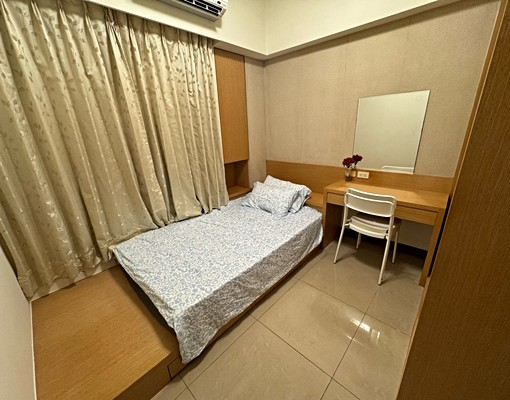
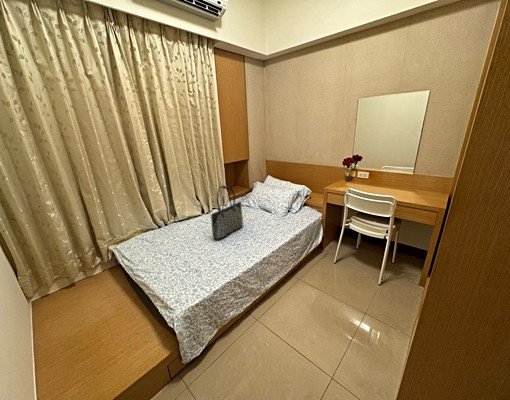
+ tote bag [210,185,244,241]
